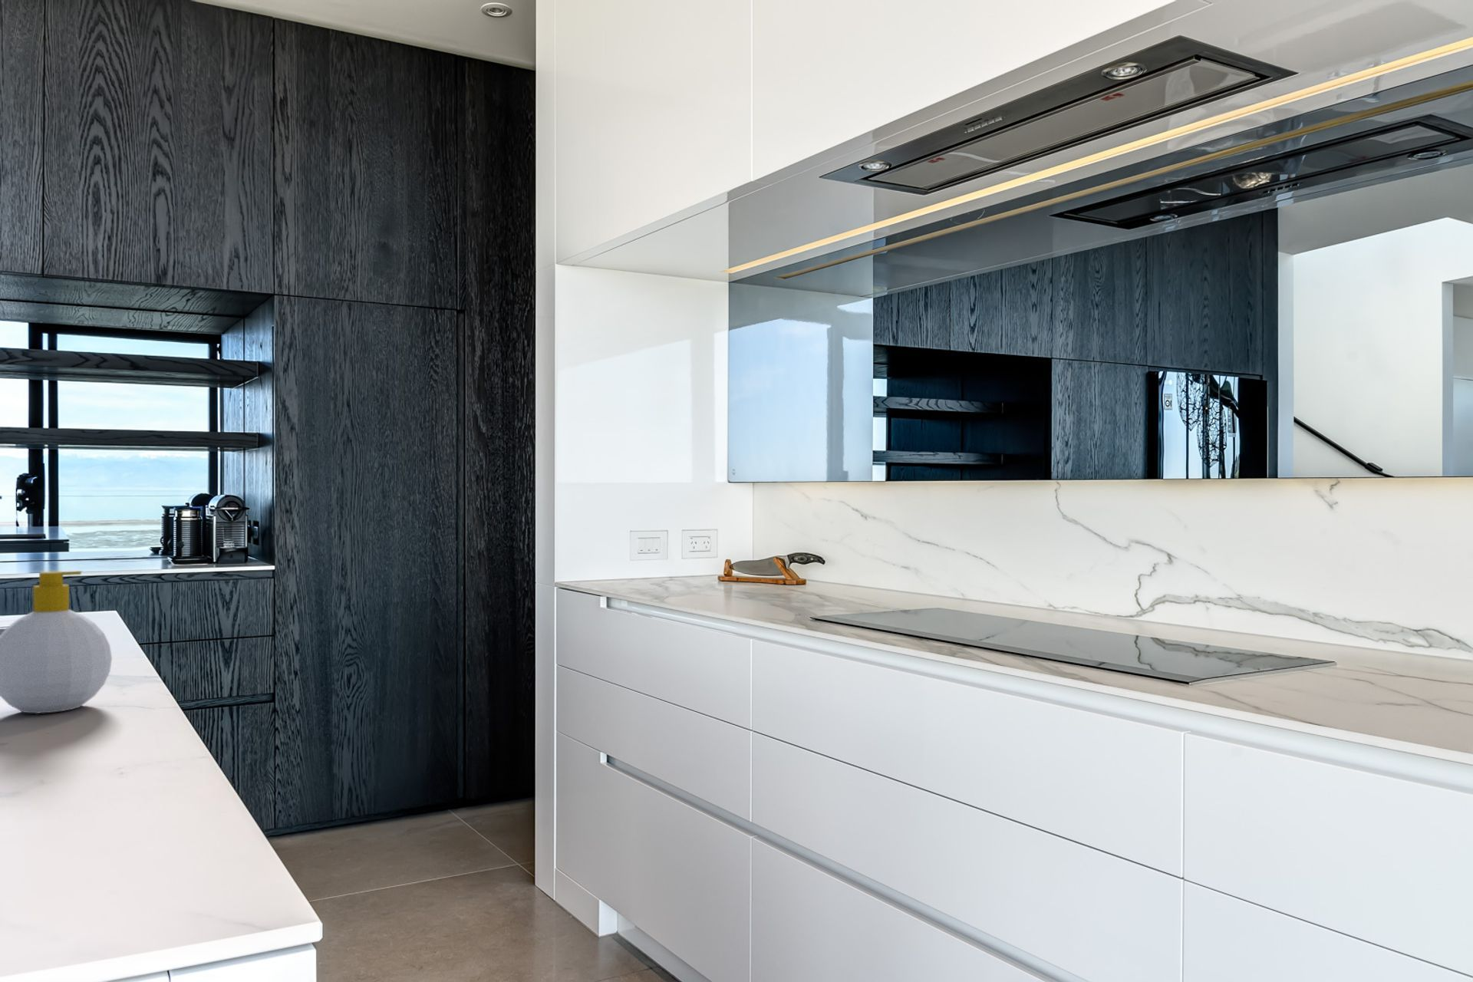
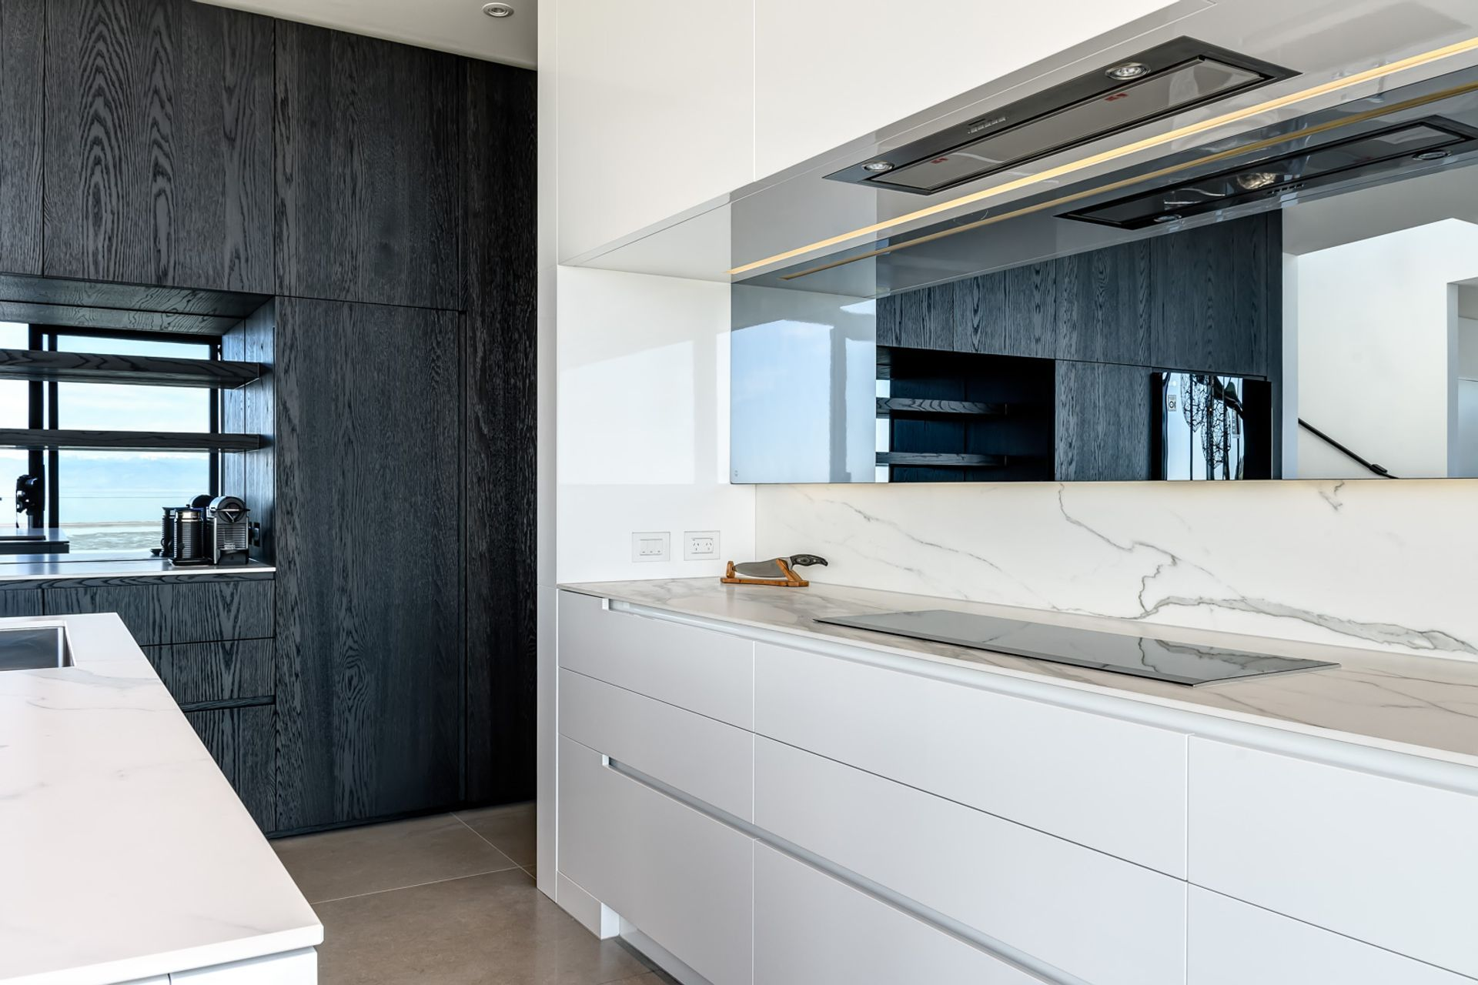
- soap bottle [0,570,113,715]
